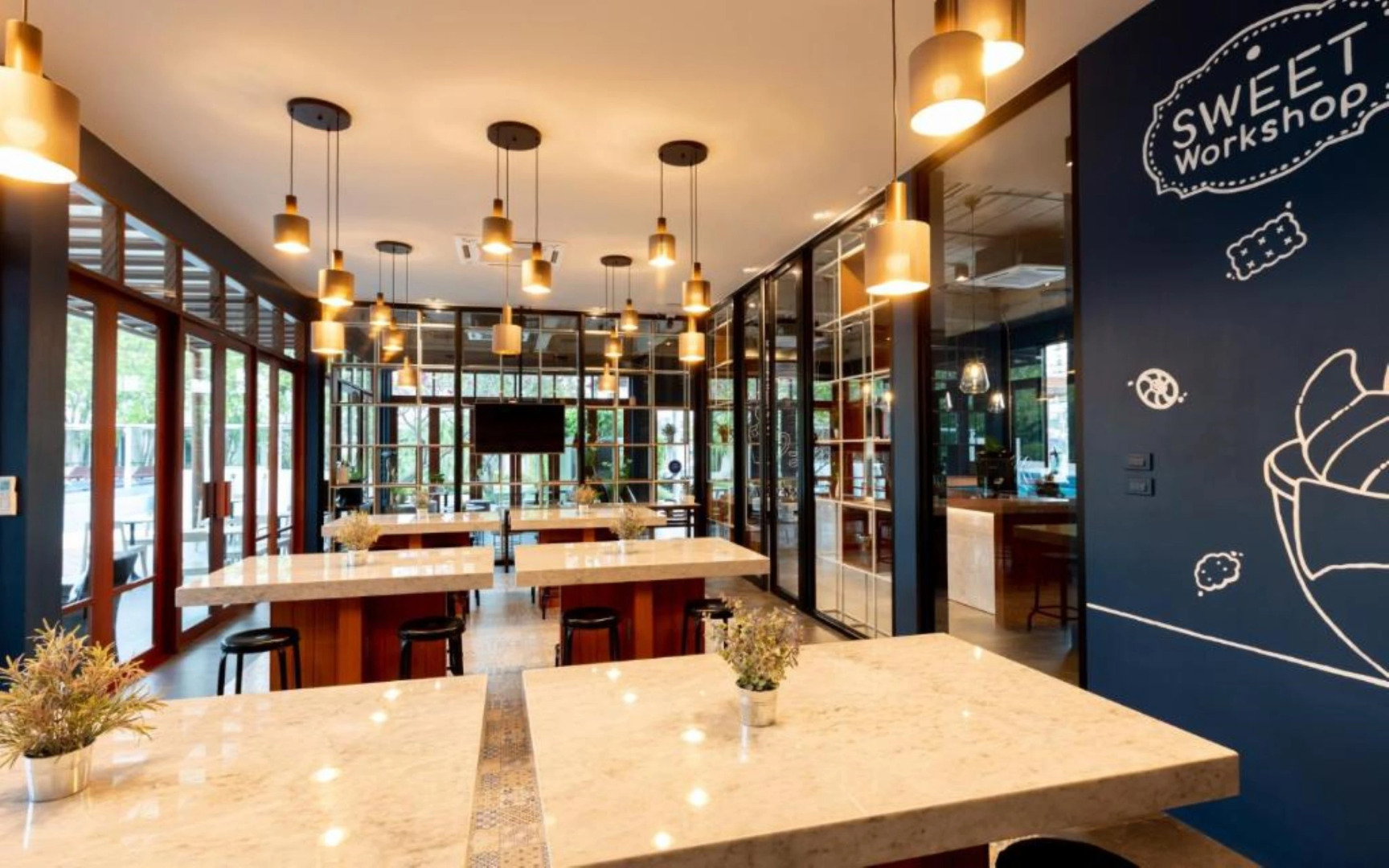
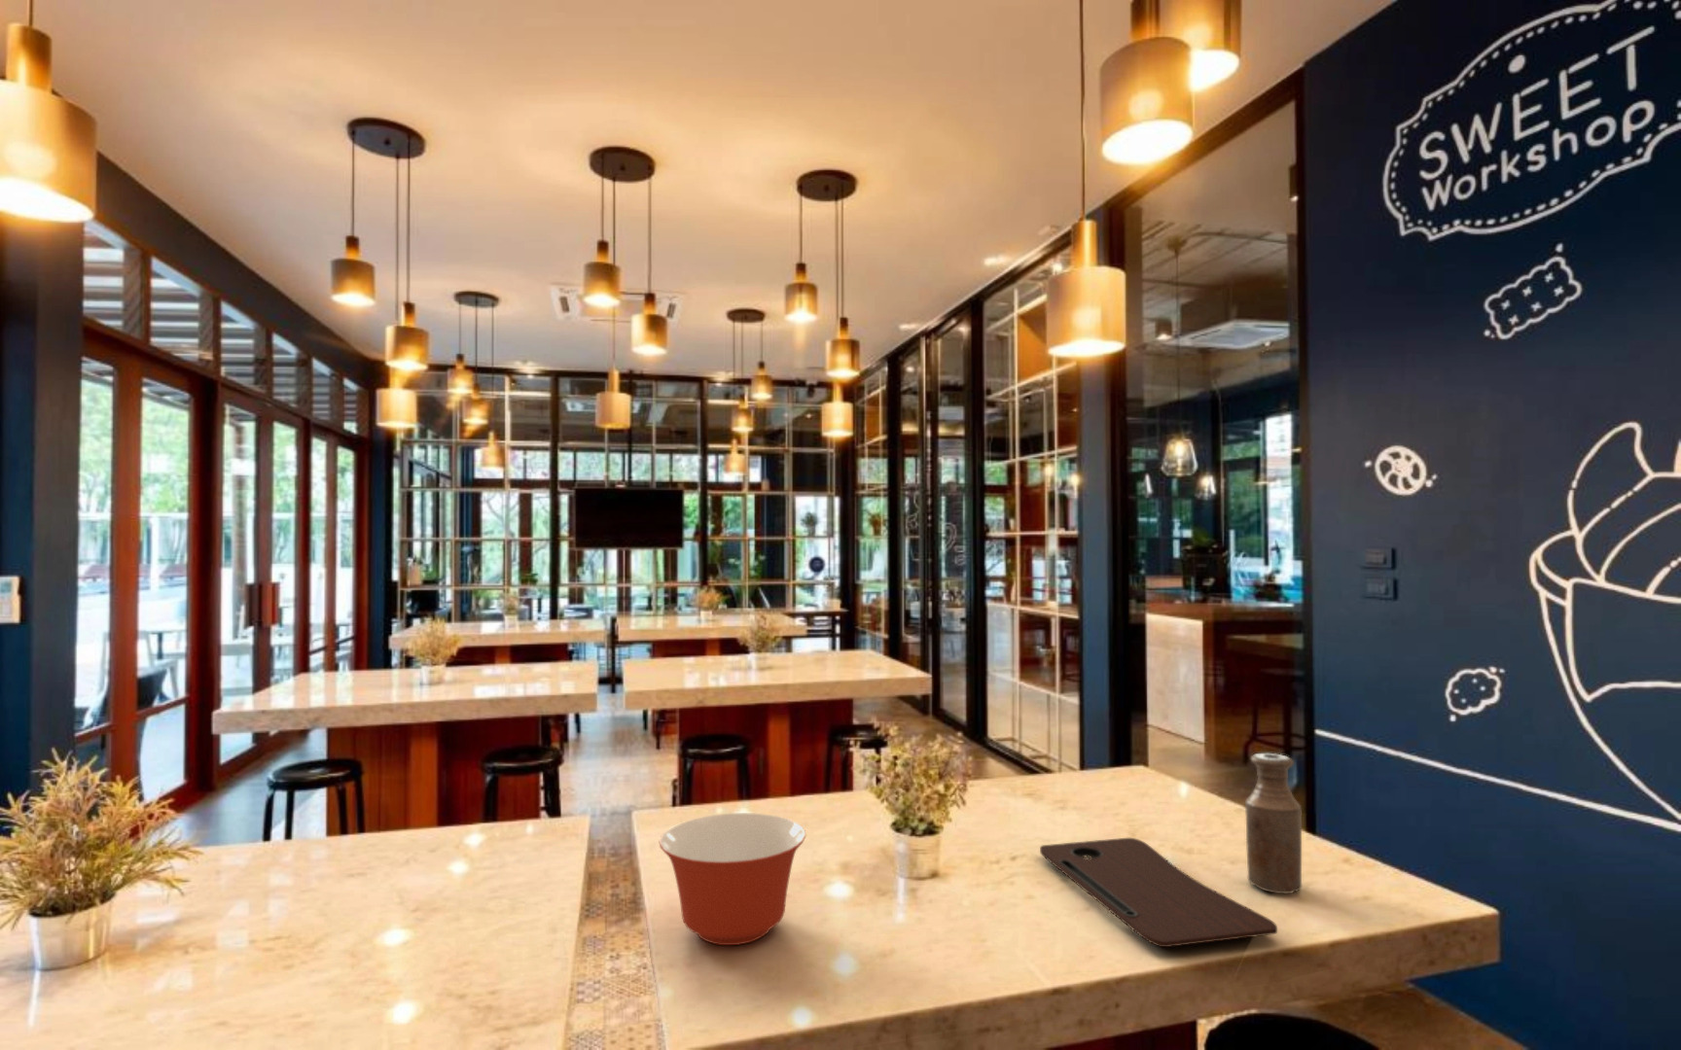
+ cutting board [1038,837,1278,948]
+ bottle [1244,752,1302,894]
+ mixing bowl [658,812,806,946]
